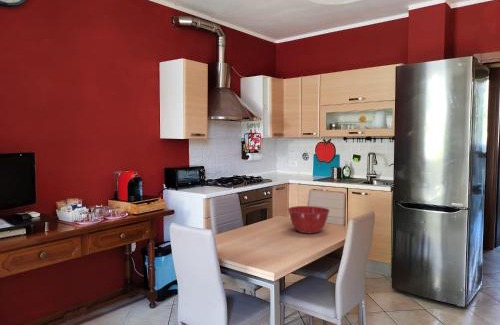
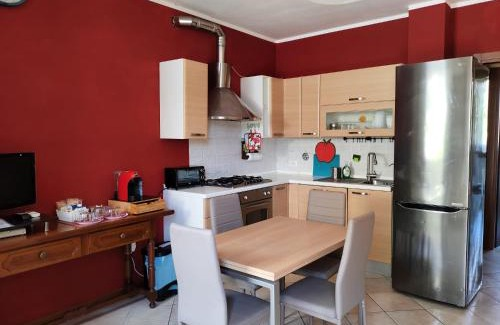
- mixing bowl [287,205,331,235]
